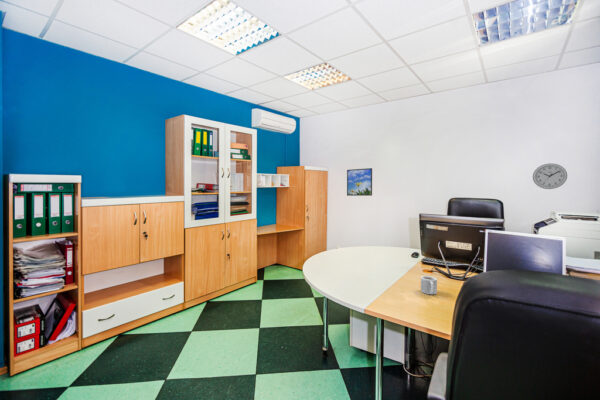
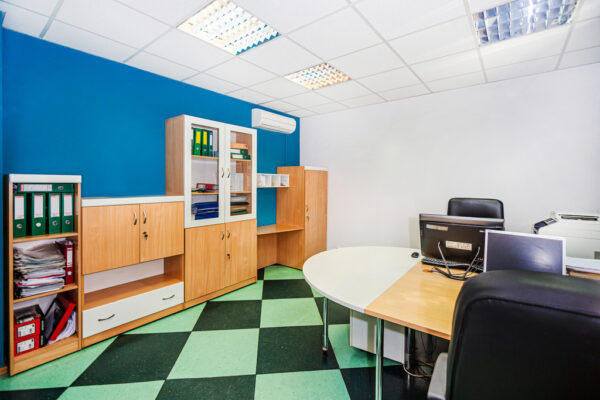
- wall clock [532,162,568,190]
- mug [420,275,438,295]
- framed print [346,167,373,197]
